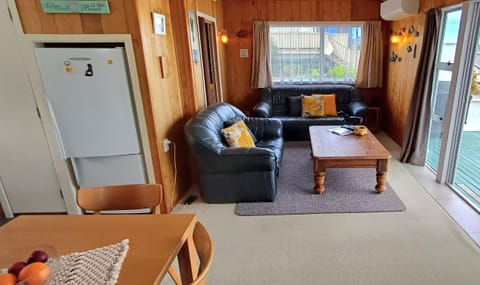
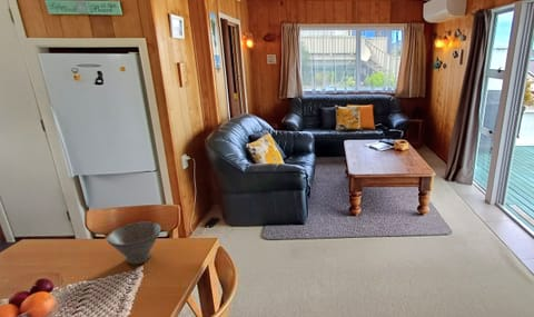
+ bowl [106,220,162,266]
